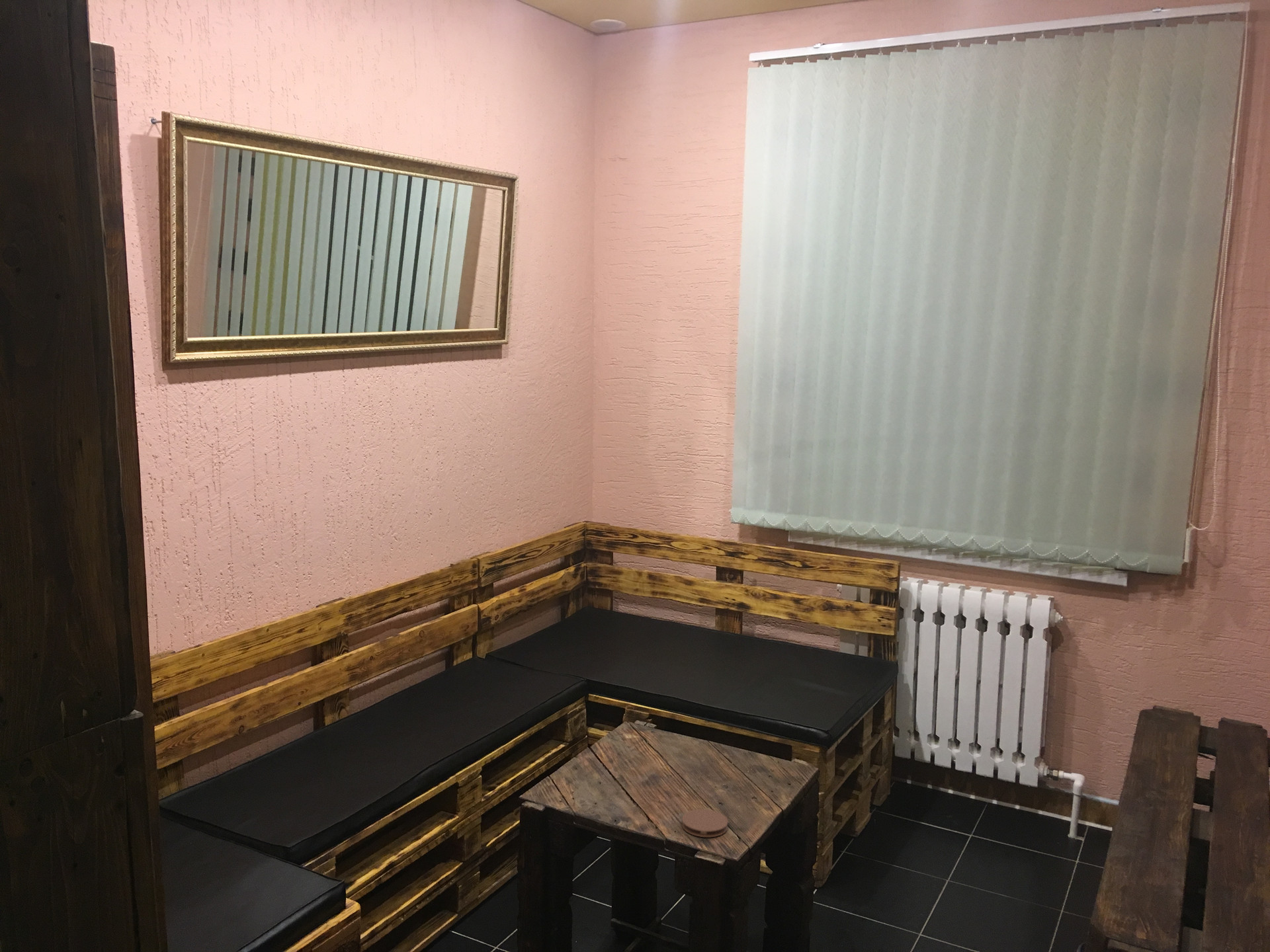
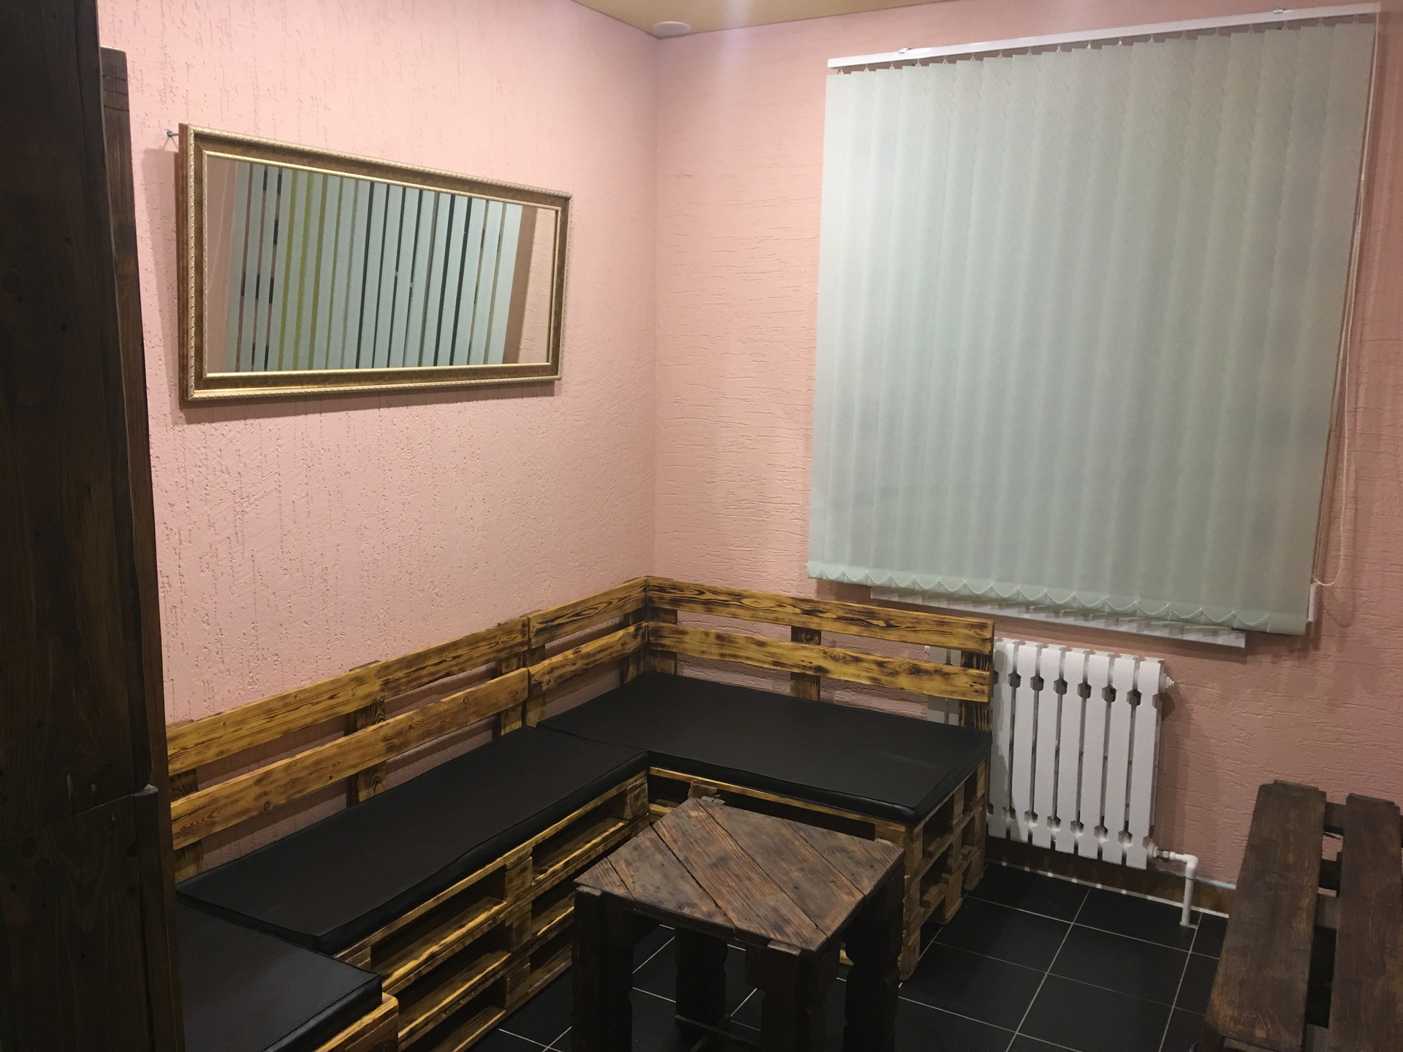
- coaster [681,809,729,838]
